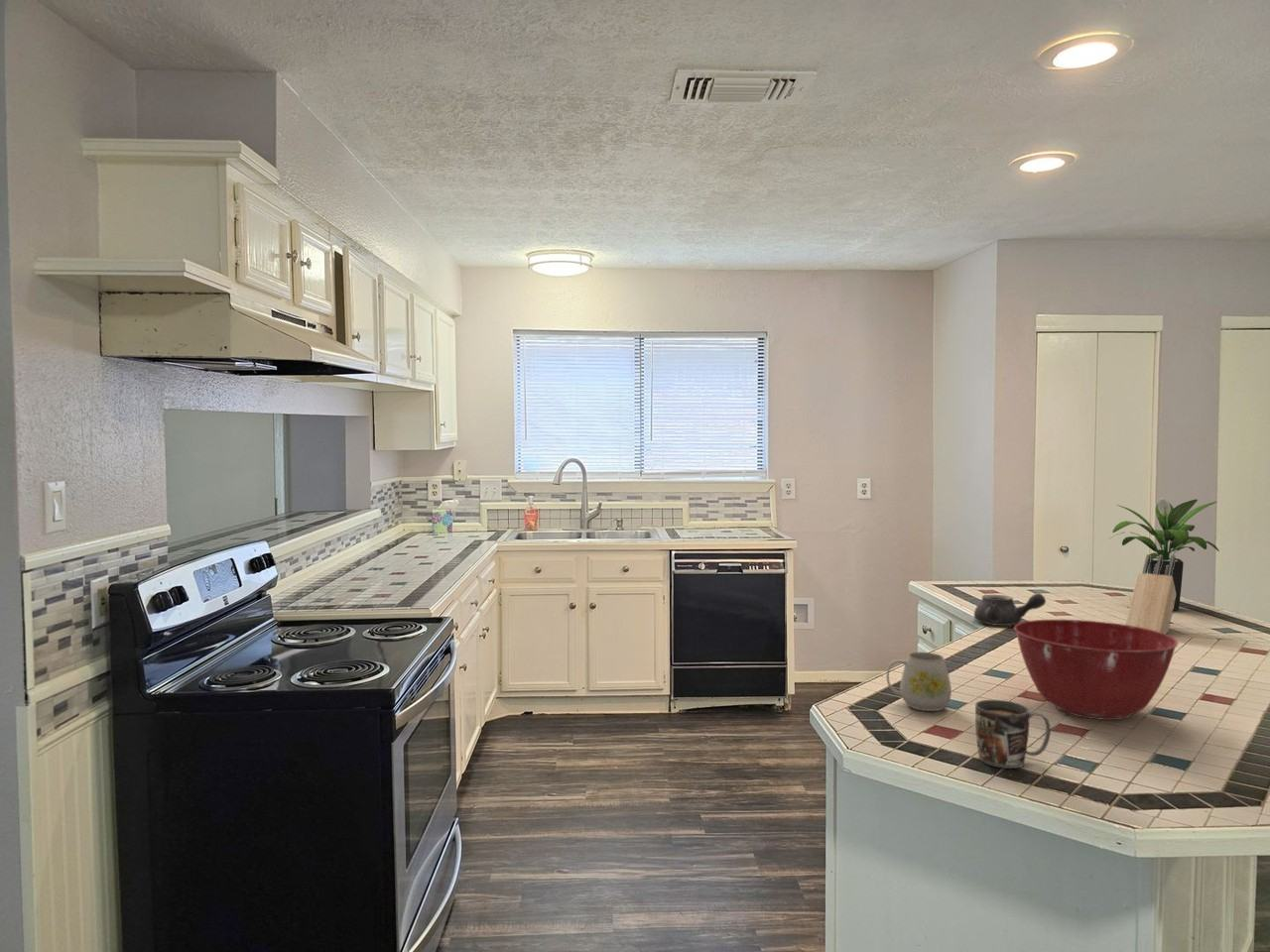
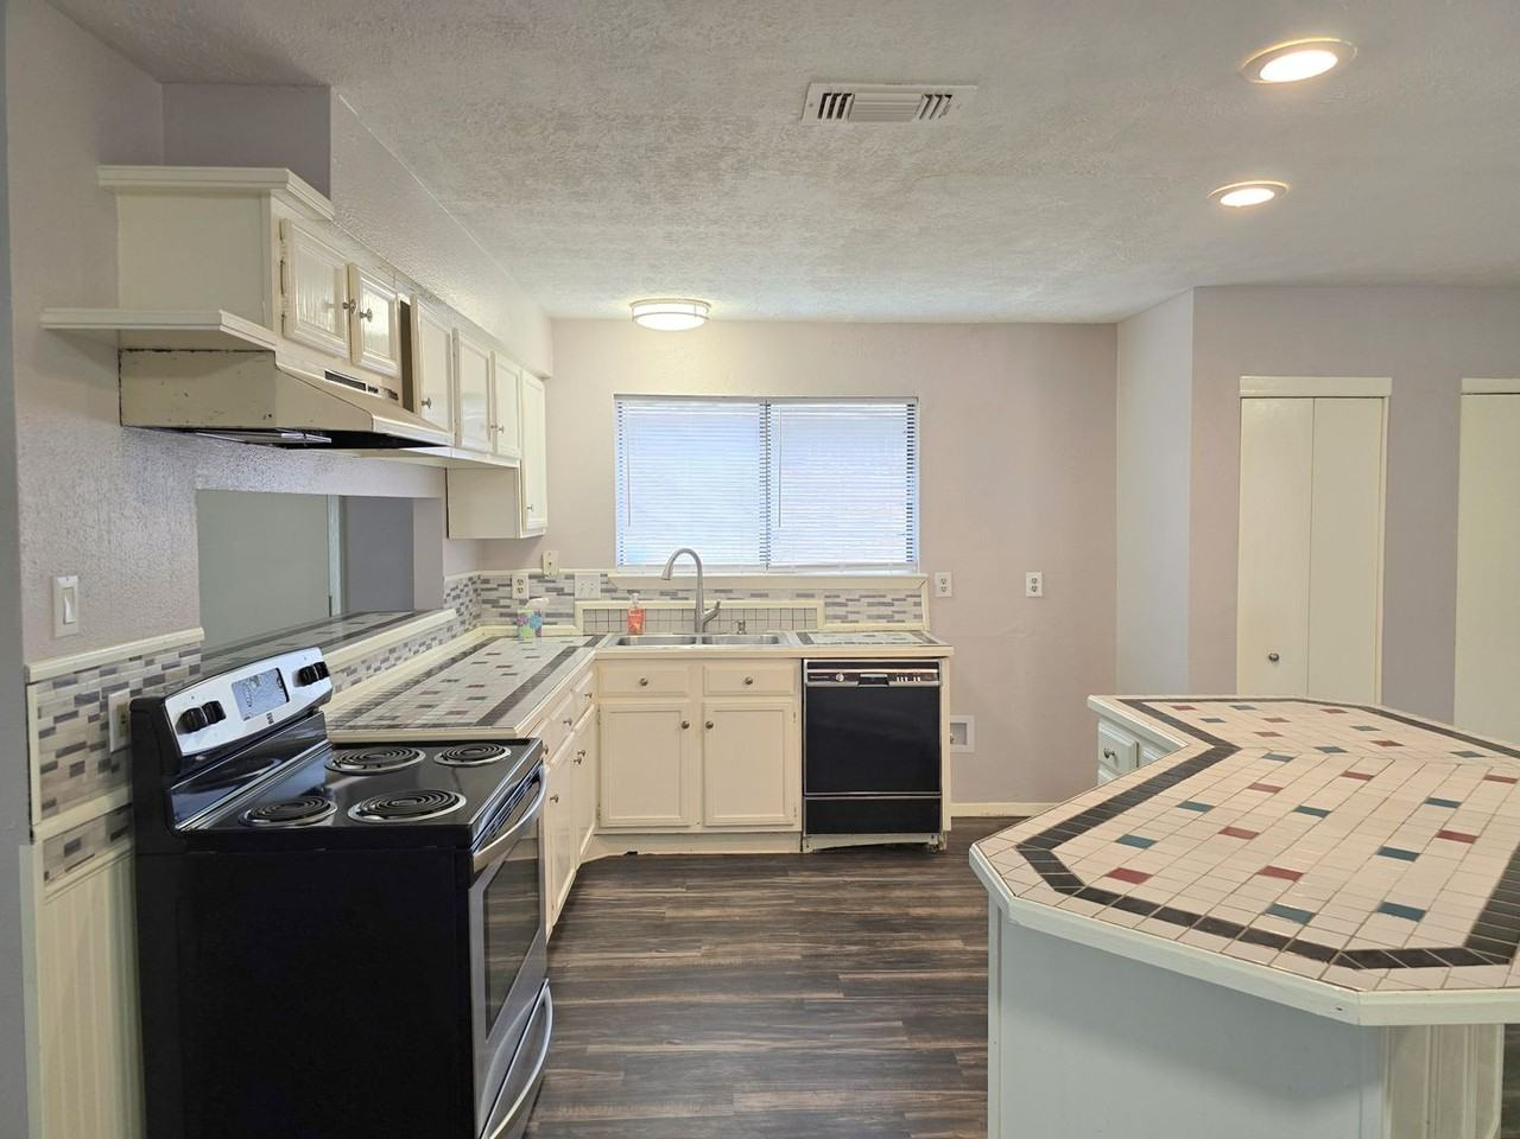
- knife block [1124,553,1176,635]
- potted plant [1109,497,1220,612]
- mug [974,699,1052,770]
- mixing bowl [1013,619,1179,721]
- mug [885,652,953,712]
- teapot [973,592,1047,627]
